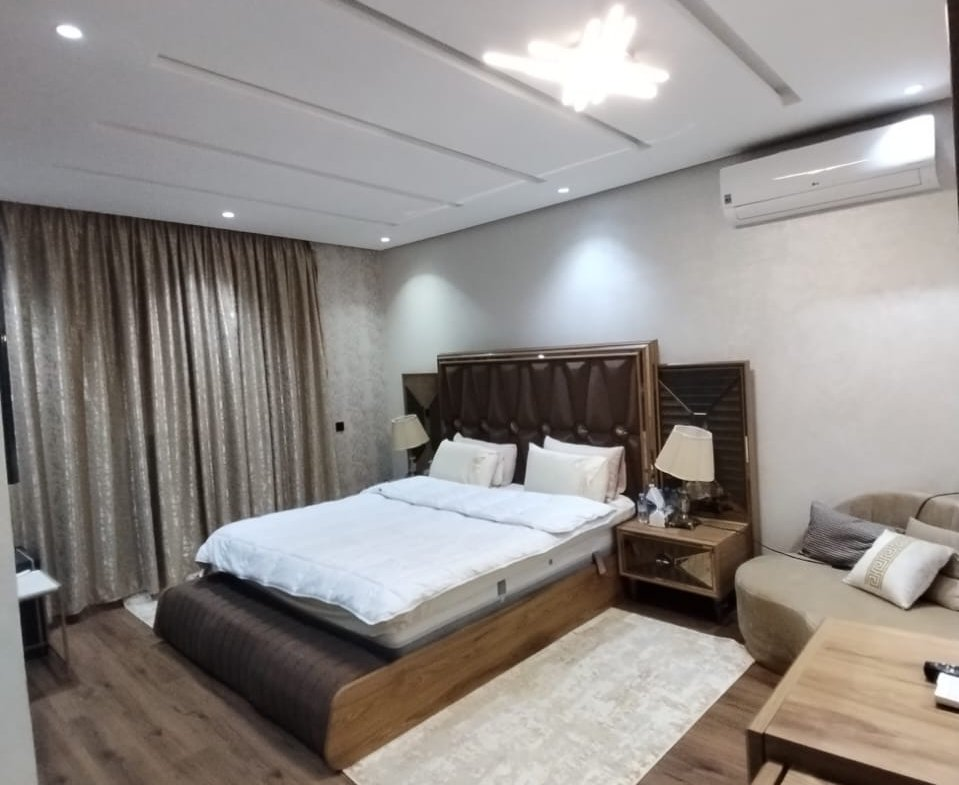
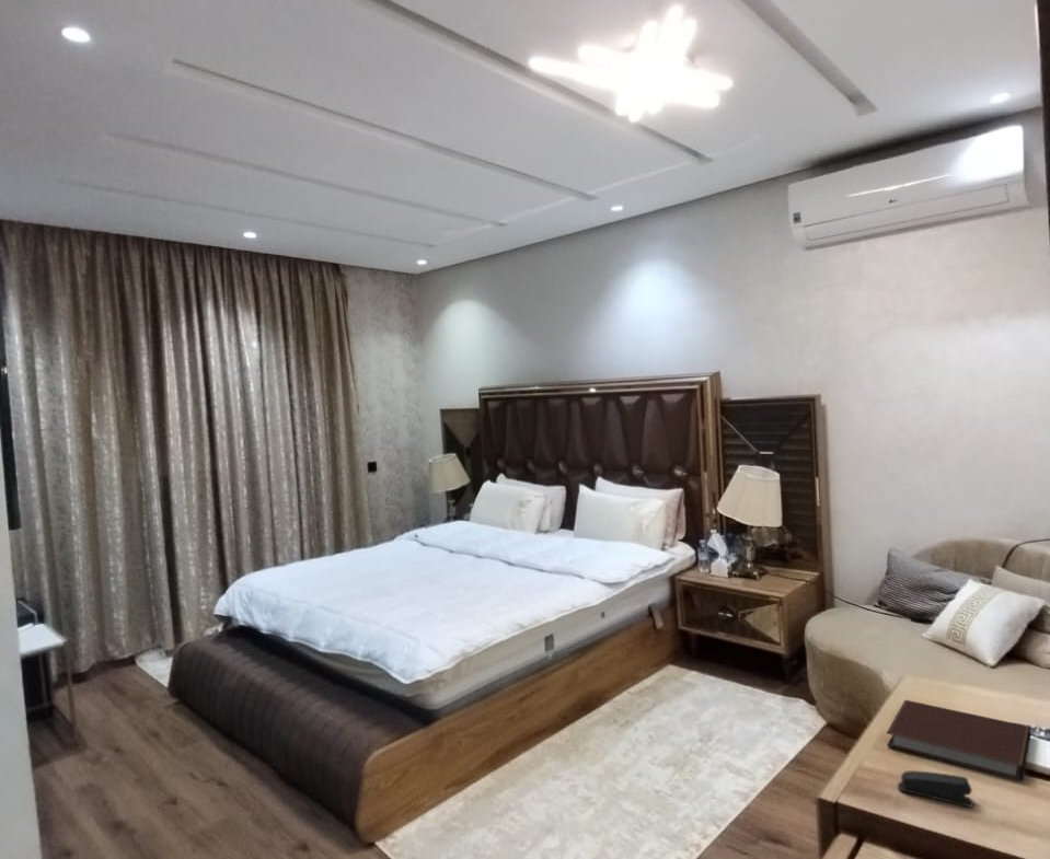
+ notebook [886,699,1031,781]
+ stapler [897,769,974,808]
